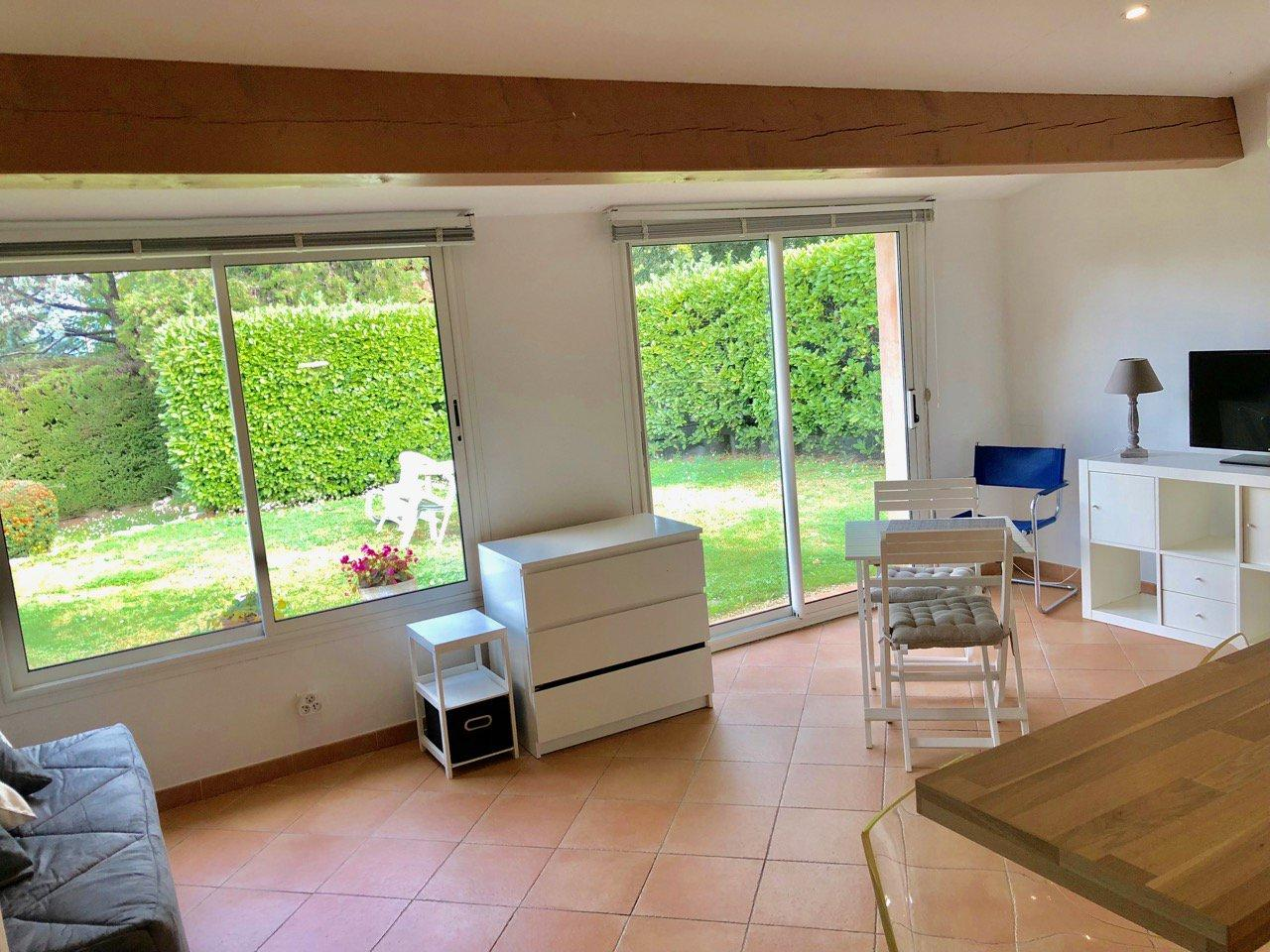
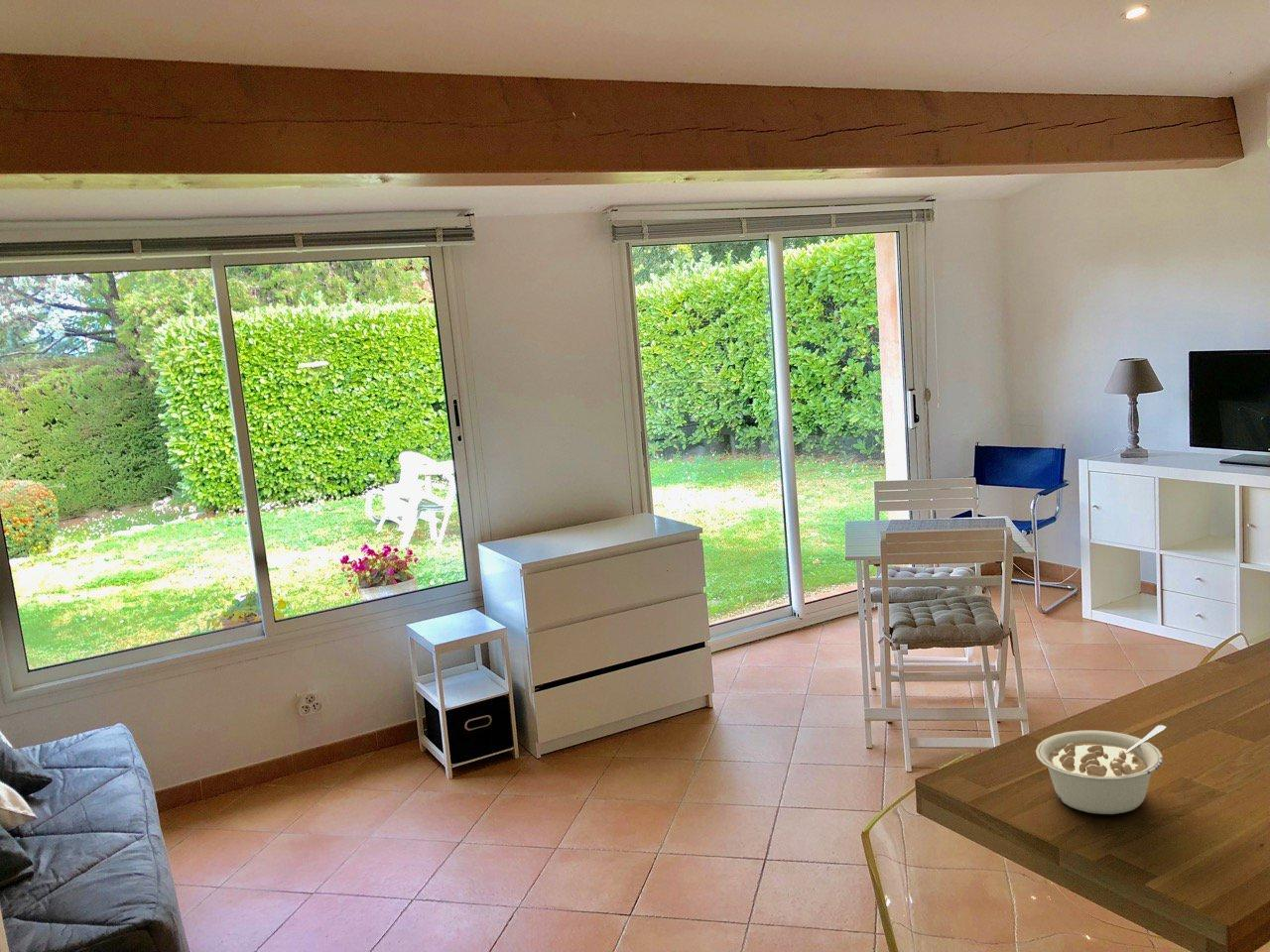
+ legume [1035,724,1168,815]
